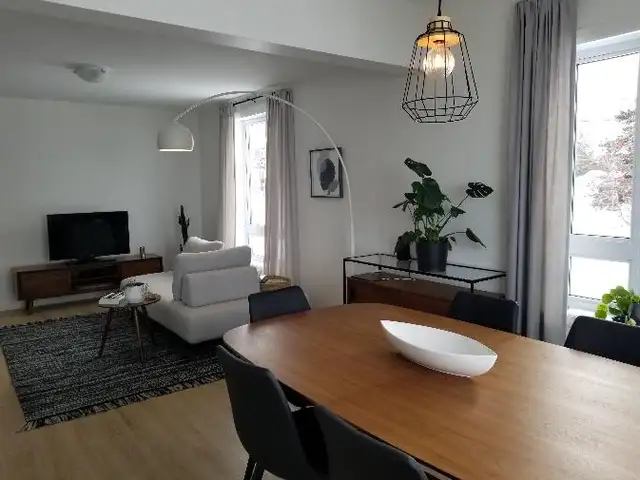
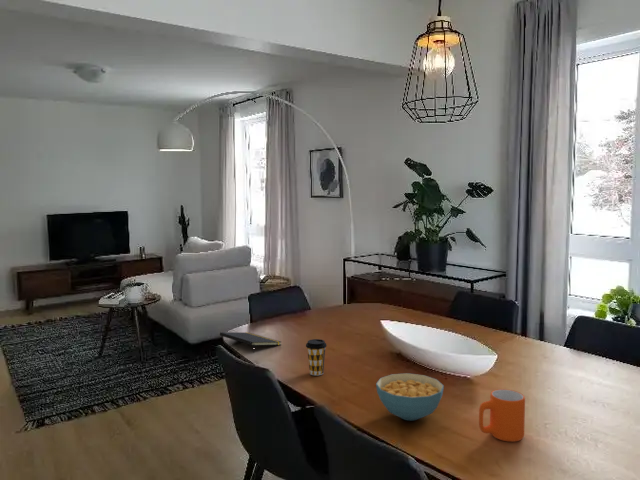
+ coffee cup [305,338,328,376]
+ cereal bowl [375,372,445,421]
+ notepad [219,331,282,353]
+ mug [478,388,526,443]
